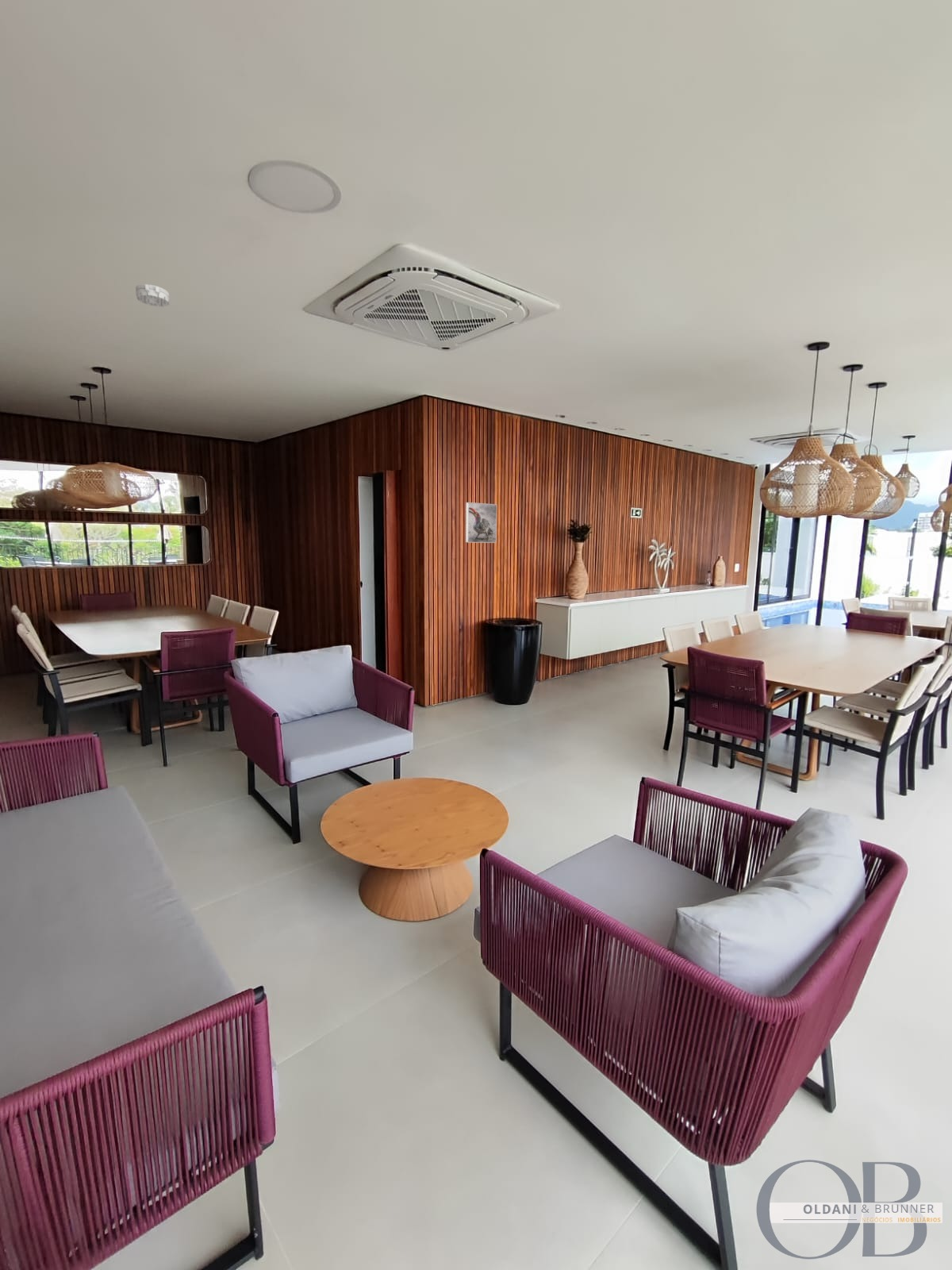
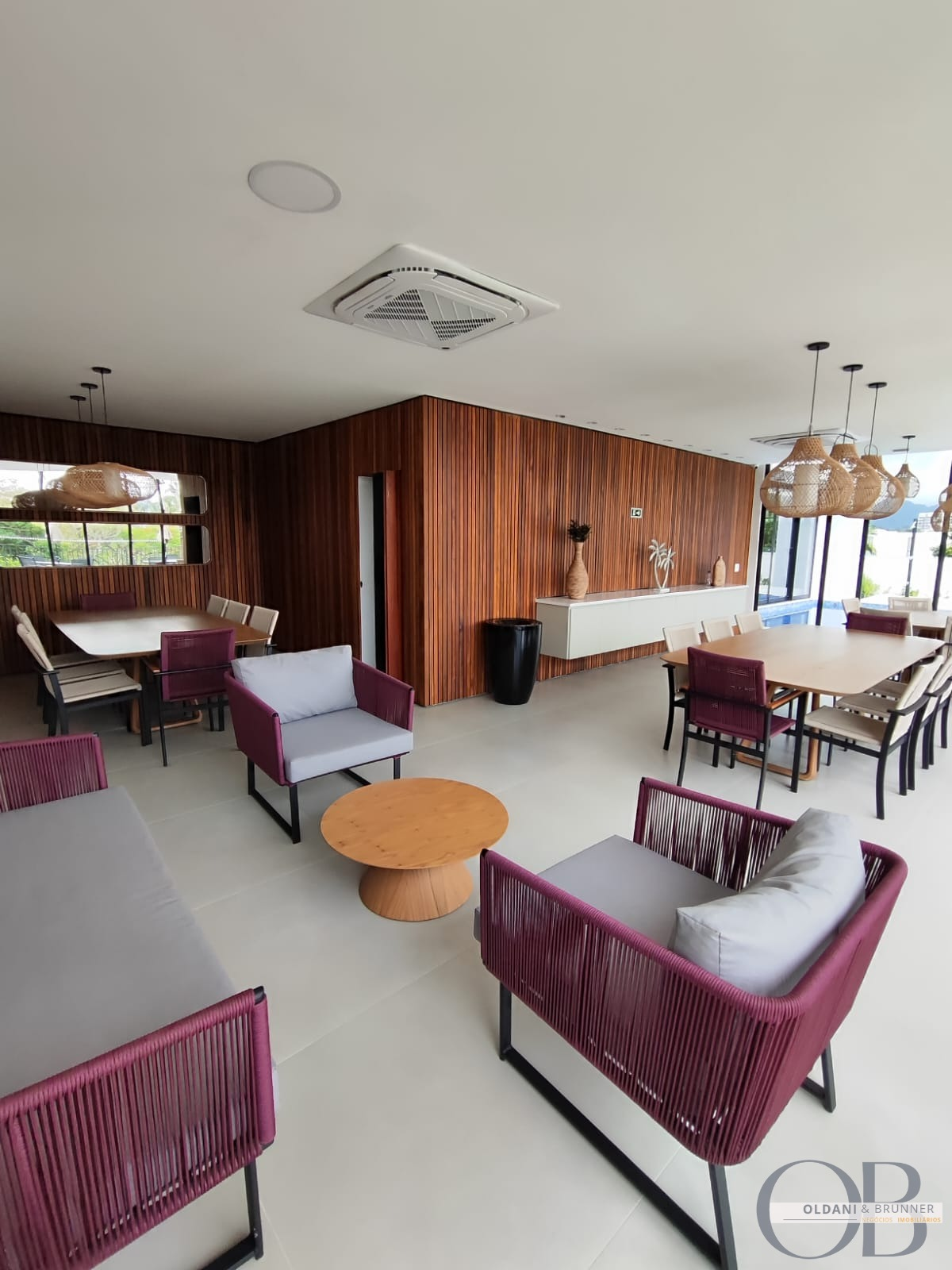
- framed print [465,502,497,544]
- smoke detector [135,283,171,308]
